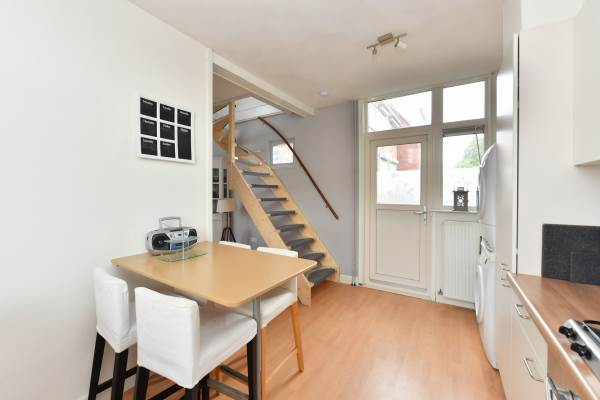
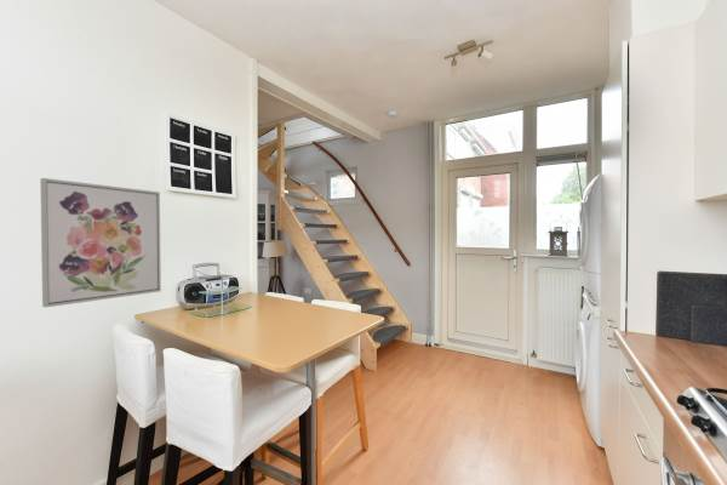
+ wall art [39,177,162,309]
